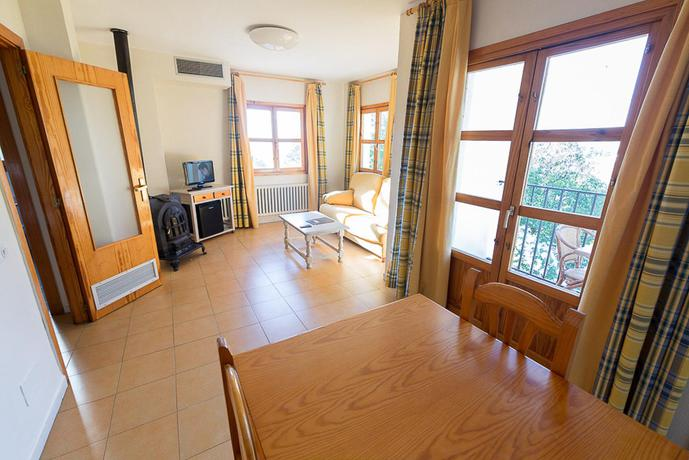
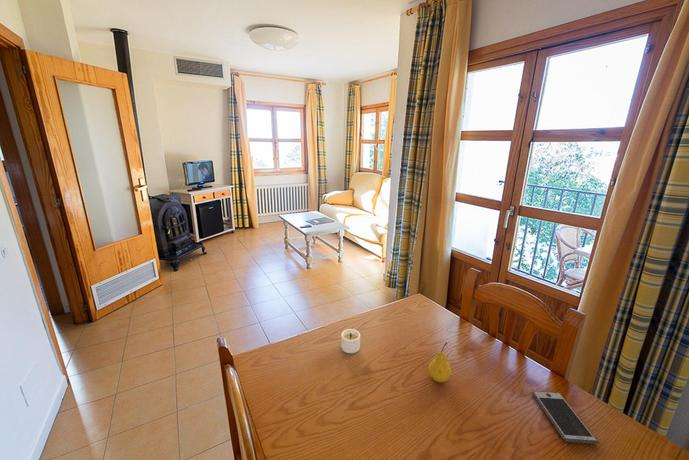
+ candle [340,328,361,354]
+ smartphone [531,391,599,445]
+ fruit [427,341,452,383]
